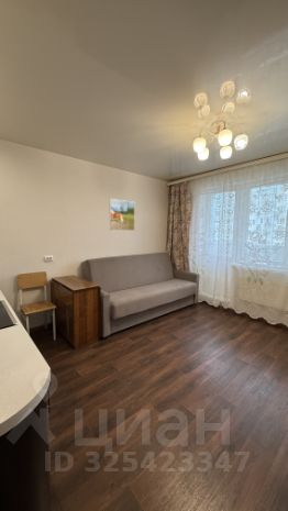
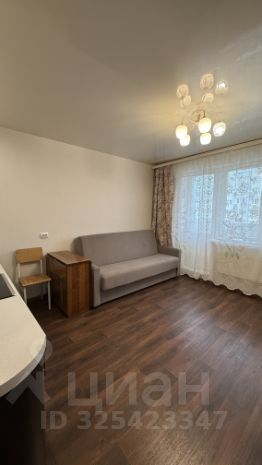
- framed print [109,198,136,232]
